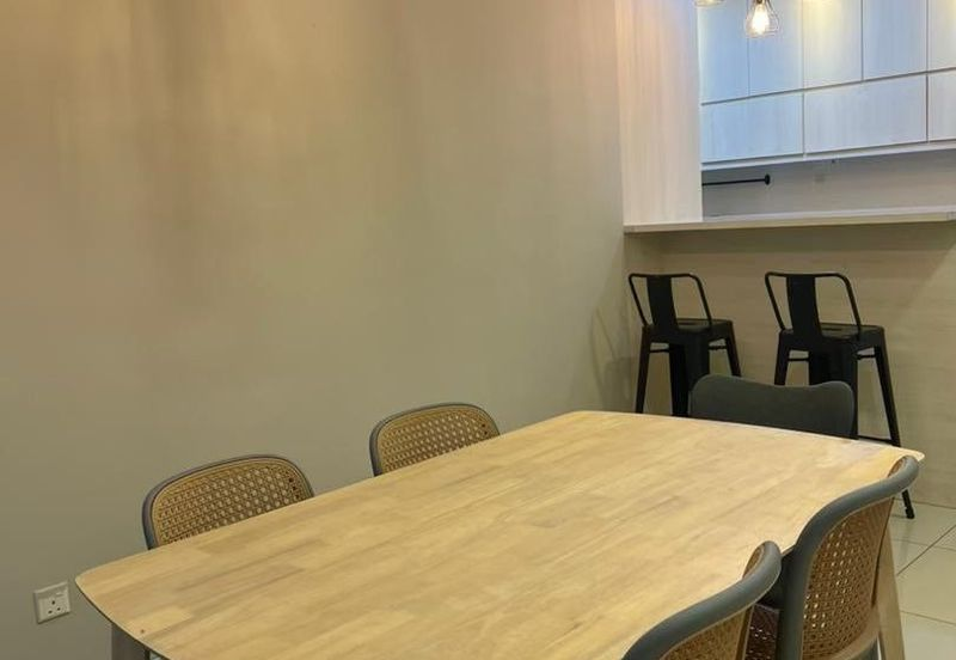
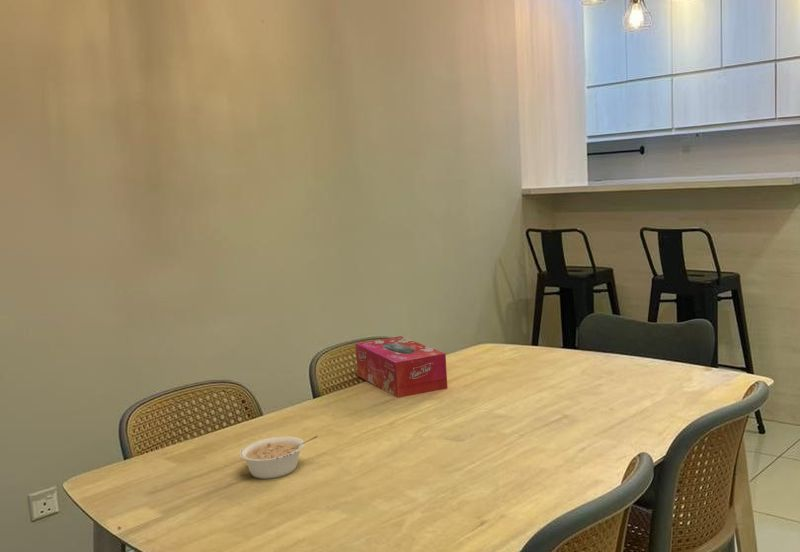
+ legume [238,435,319,480]
+ tissue box [354,335,448,399]
